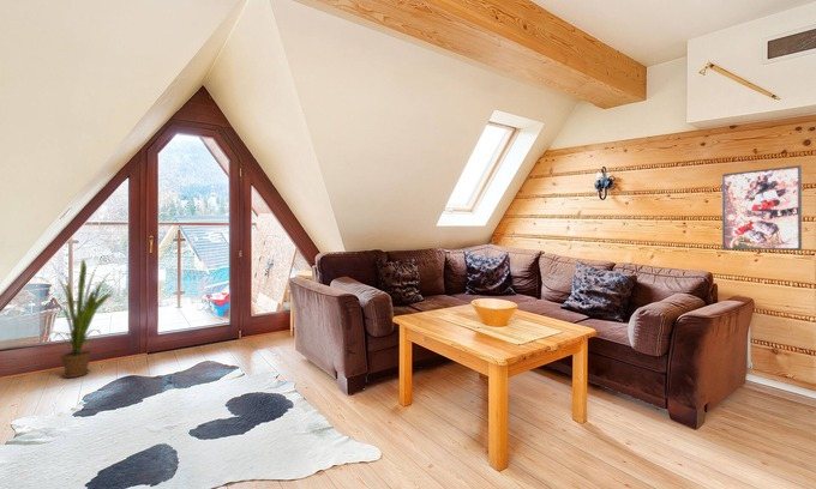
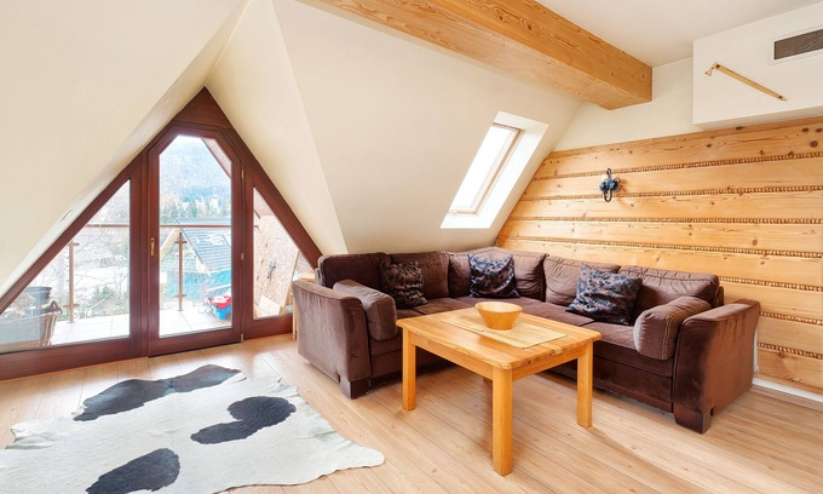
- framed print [721,164,803,252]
- house plant [34,258,113,379]
